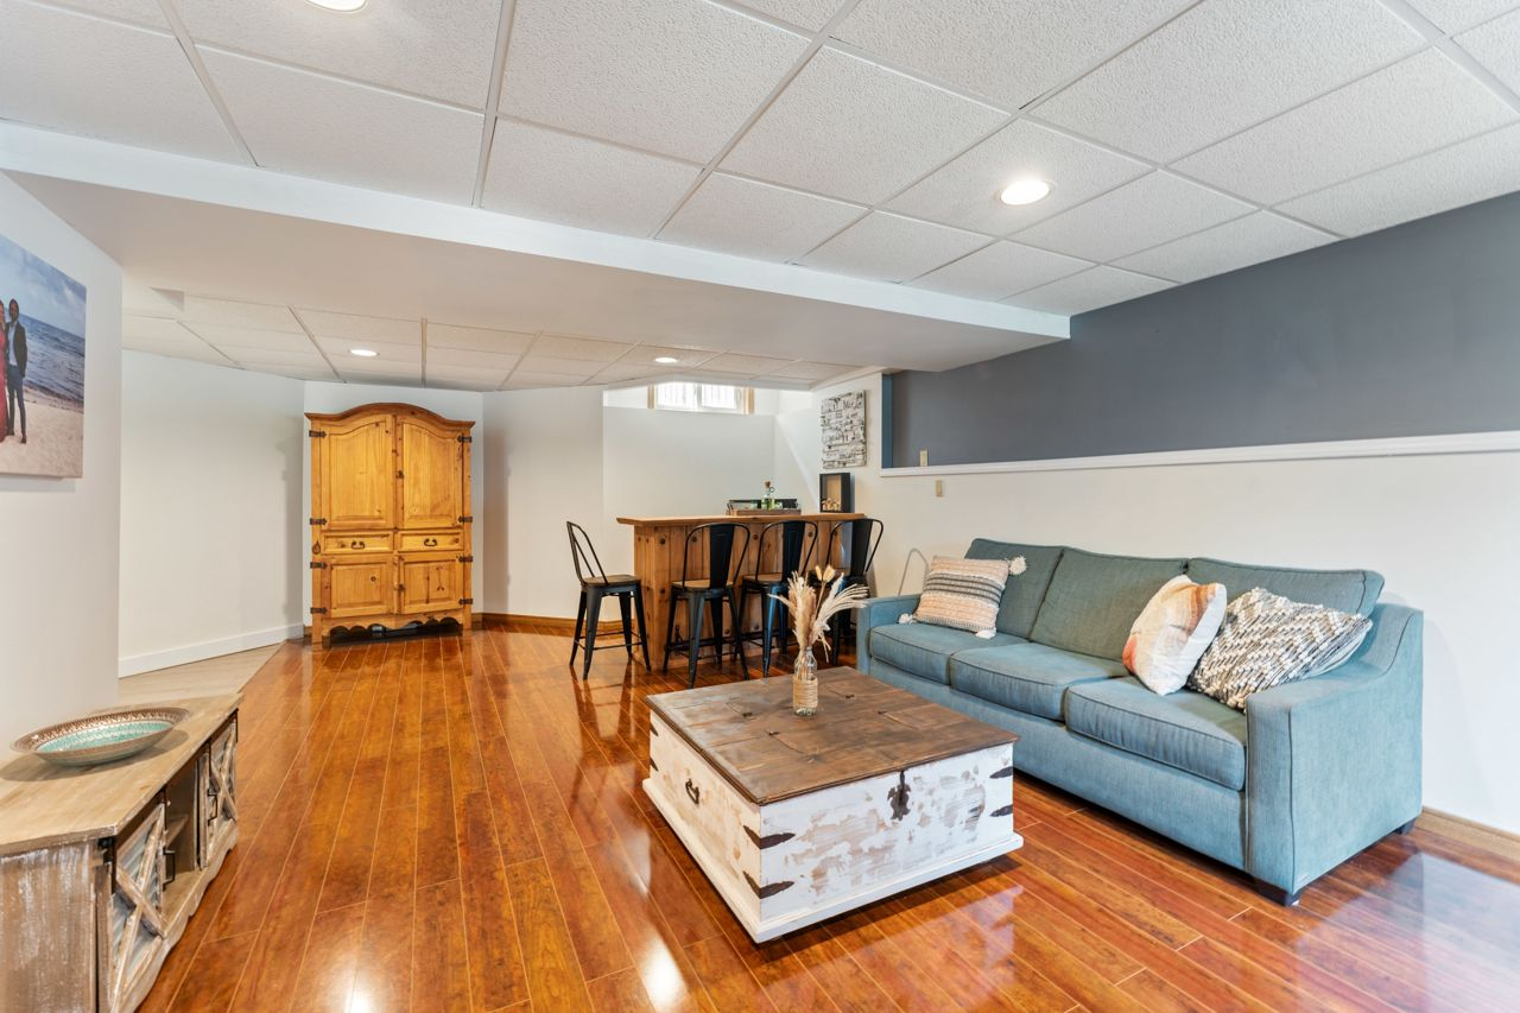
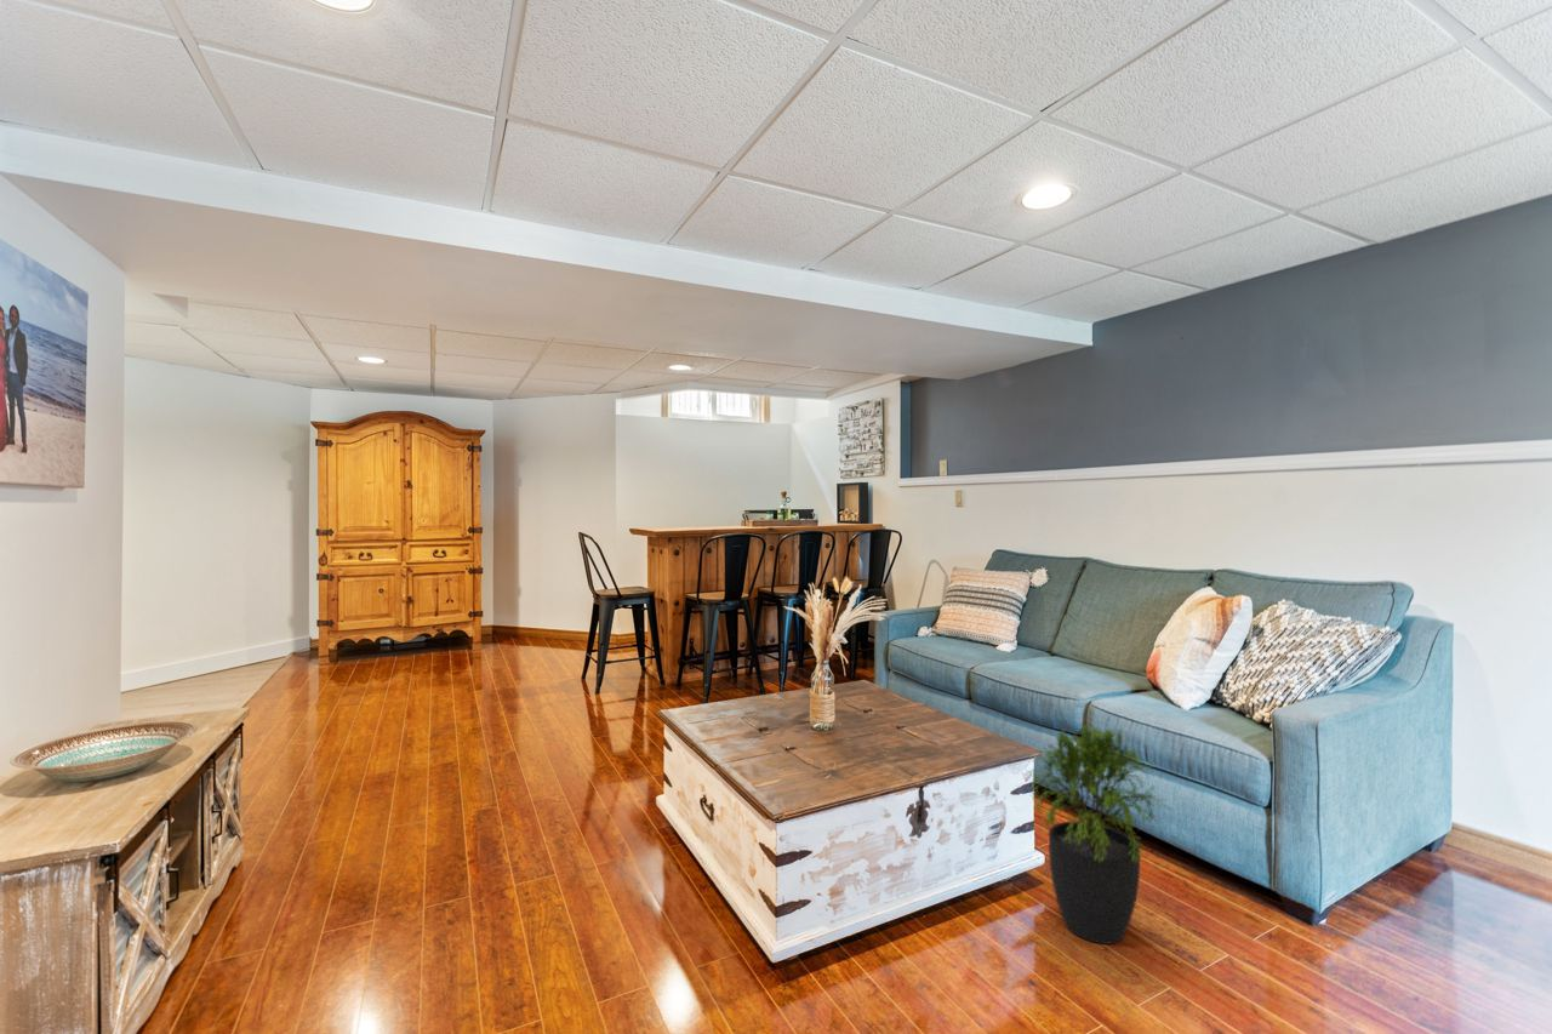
+ potted plant [1023,722,1172,946]
